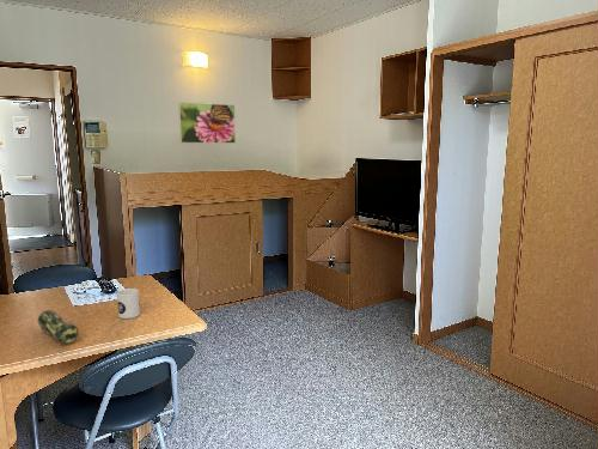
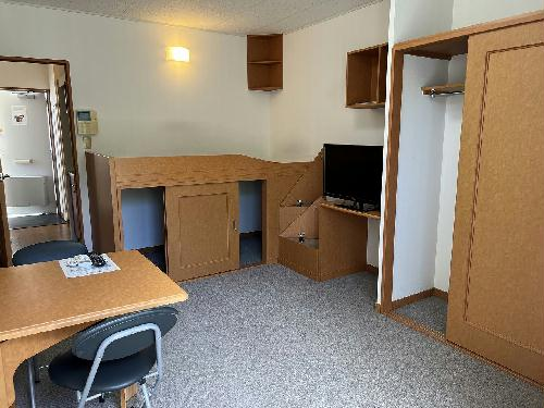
- pencil case [37,309,80,345]
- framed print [177,101,237,145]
- mug [116,287,141,320]
